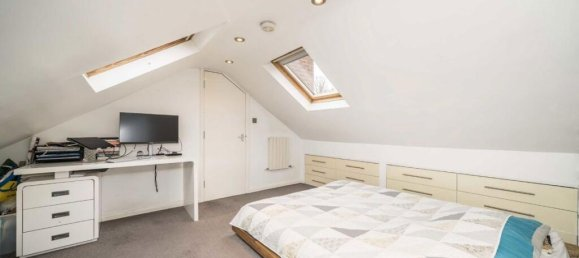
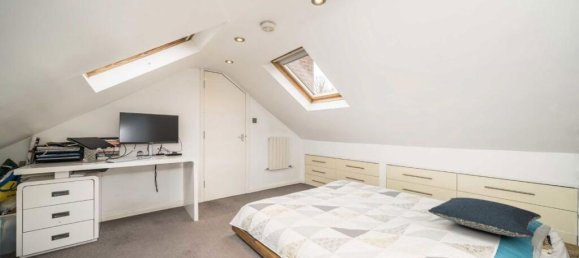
+ pillow [427,196,542,239]
